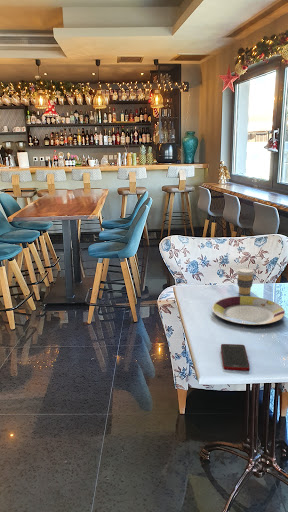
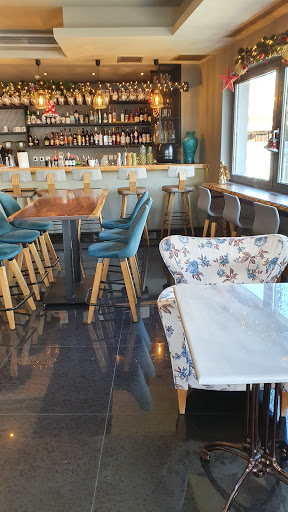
- coffee cup [235,267,256,296]
- plate [211,295,286,326]
- cell phone [220,343,251,371]
